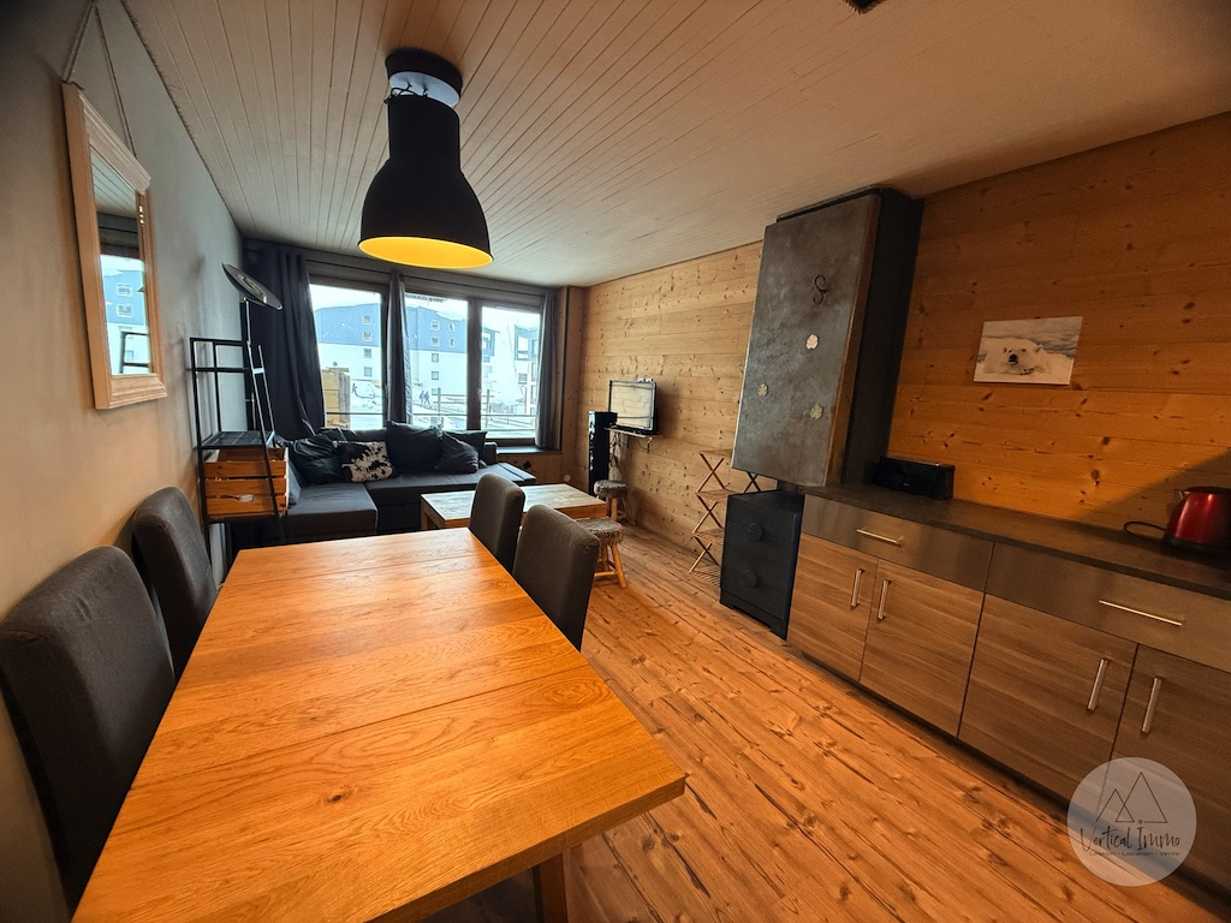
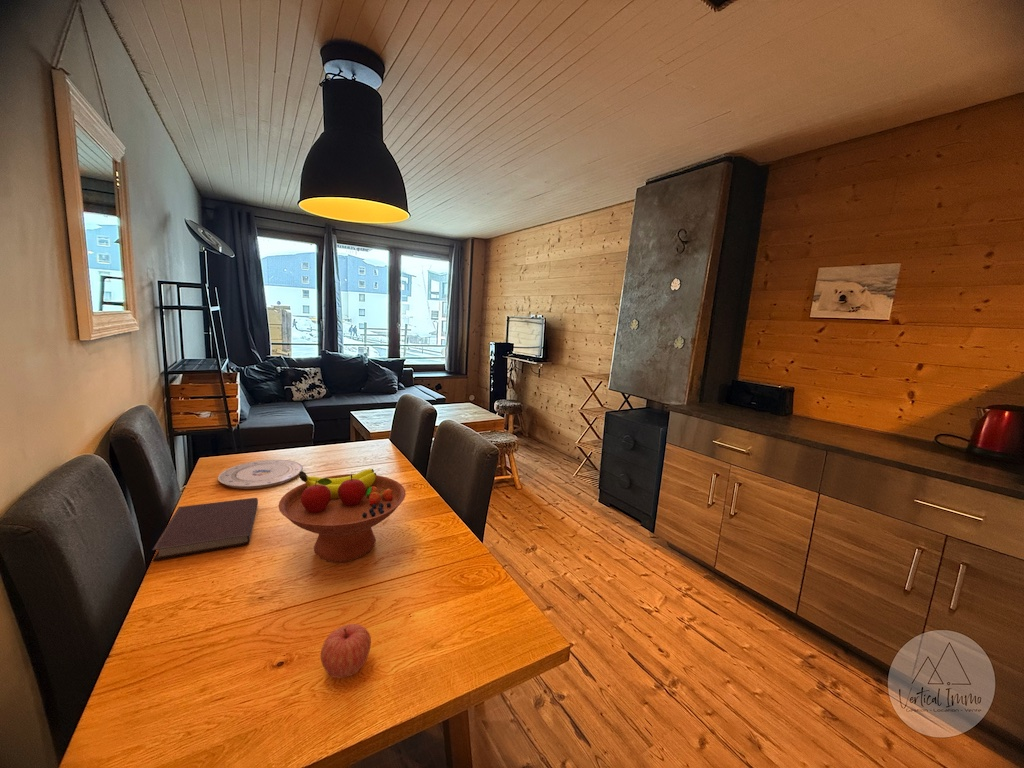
+ notebook [151,497,259,562]
+ plate [217,459,304,490]
+ fruit bowl [278,468,407,564]
+ apple [320,623,372,679]
